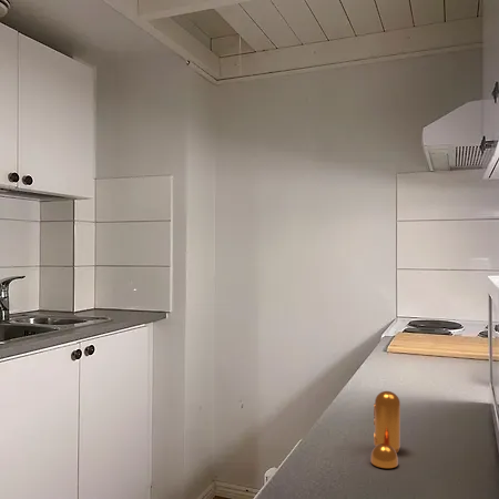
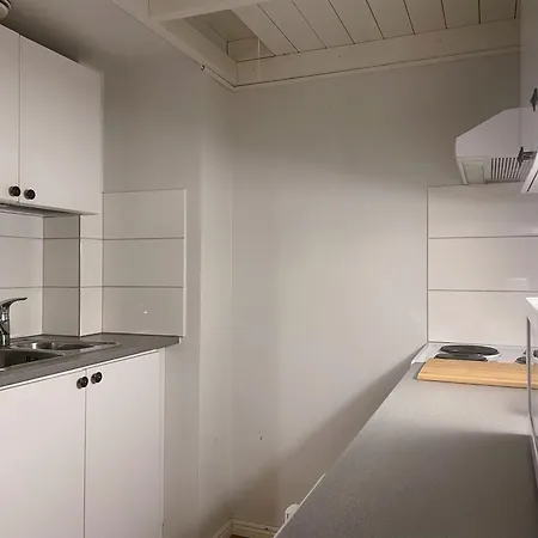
- pepper shaker [370,390,401,469]
